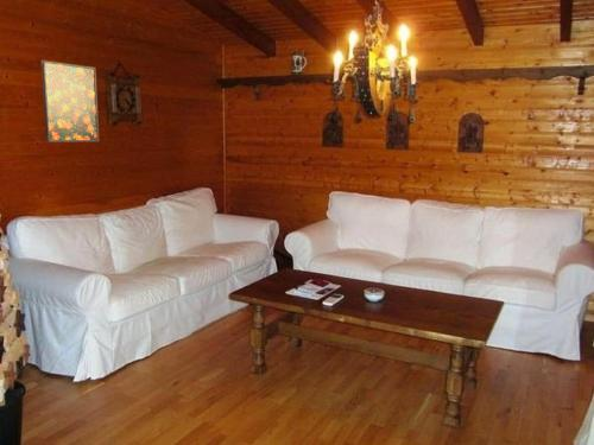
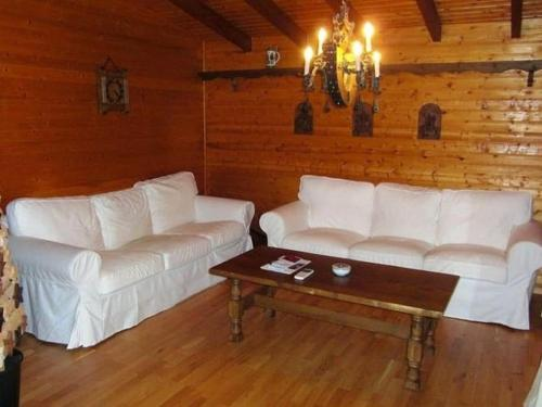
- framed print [40,59,100,144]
